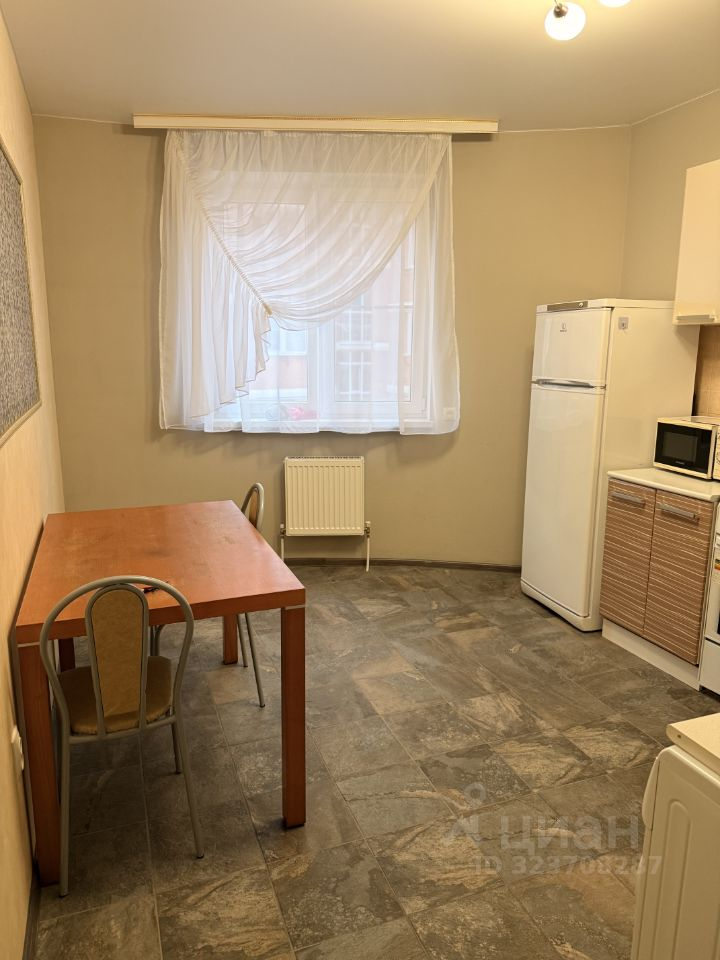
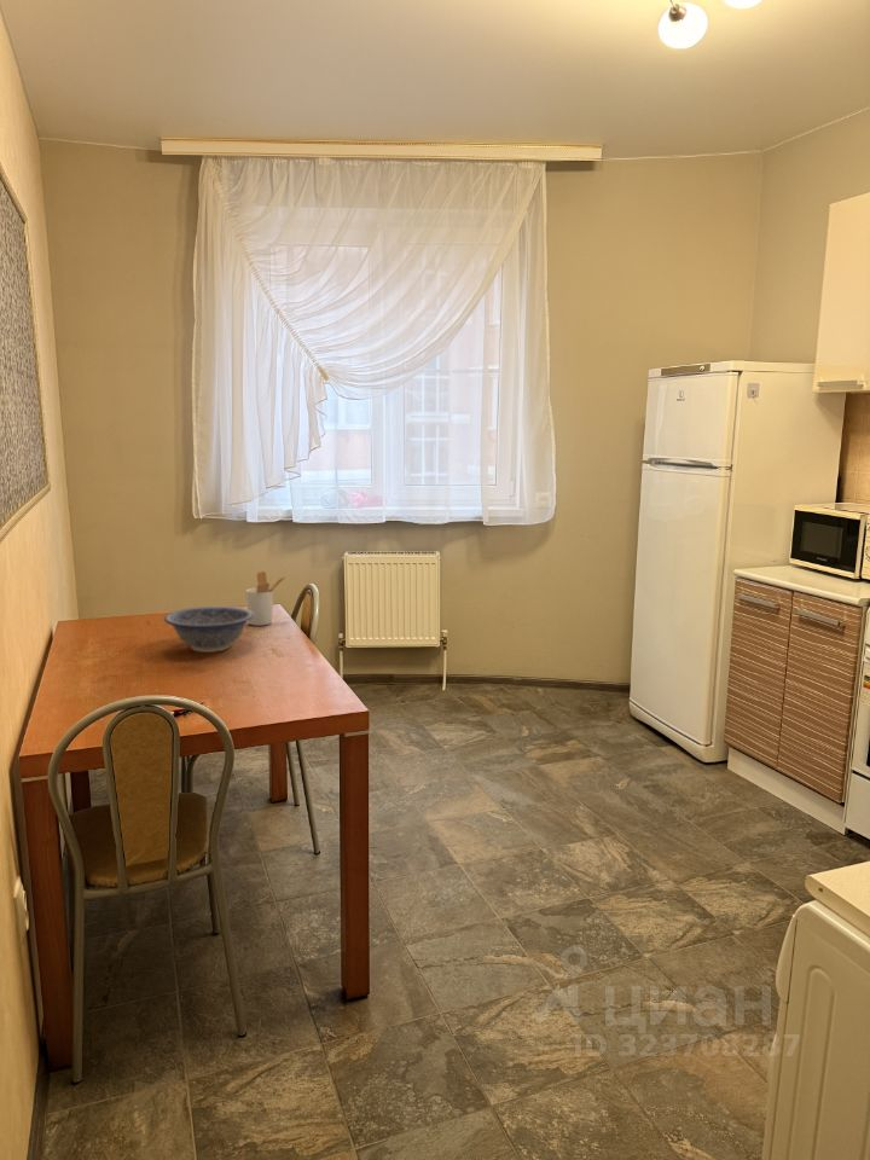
+ decorative bowl [163,605,254,654]
+ utensil holder [244,570,288,627]
